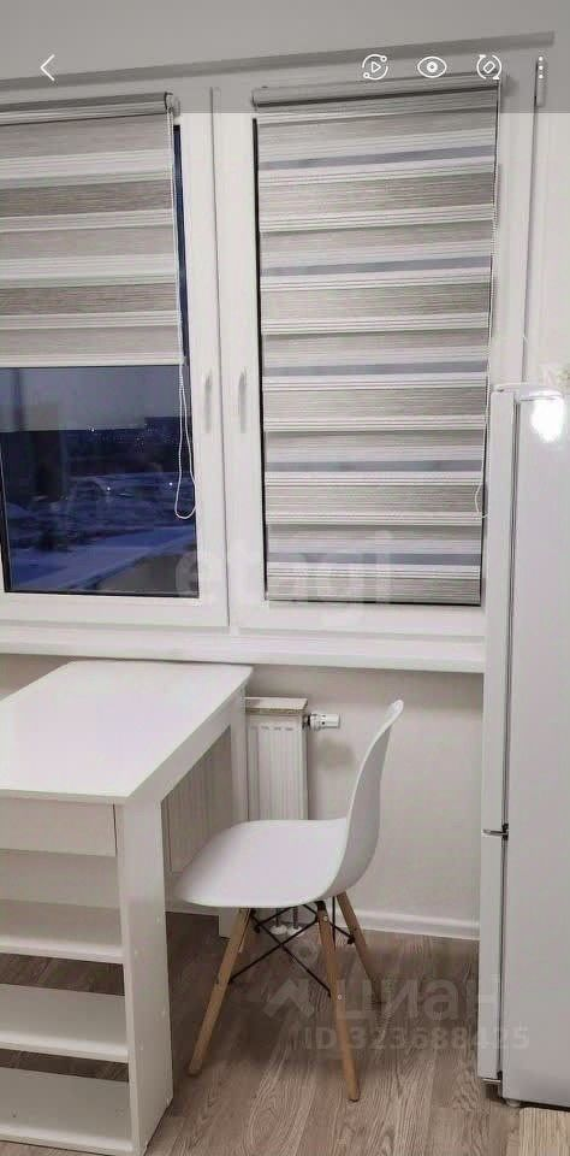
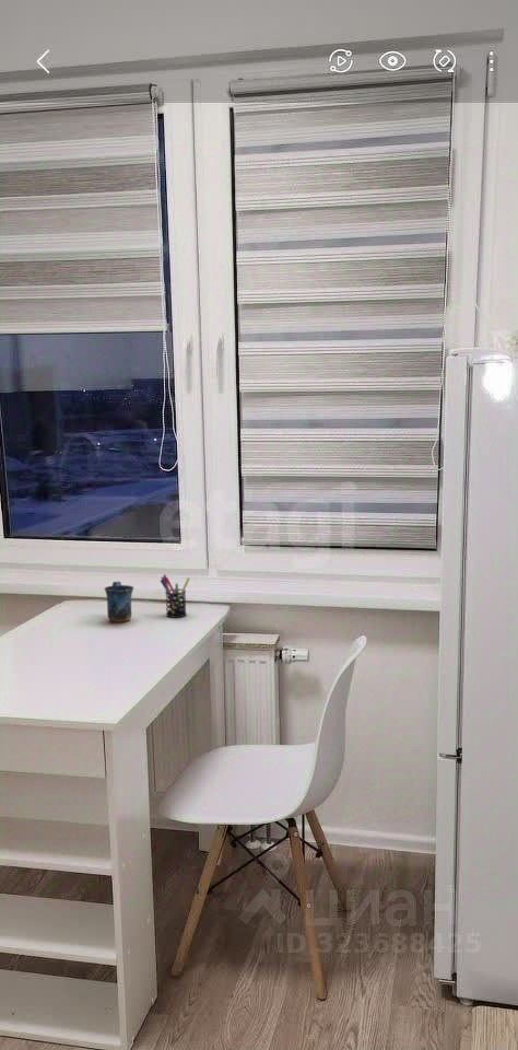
+ pen holder [160,573,191,618]
+ mug [104,581,134,622]
